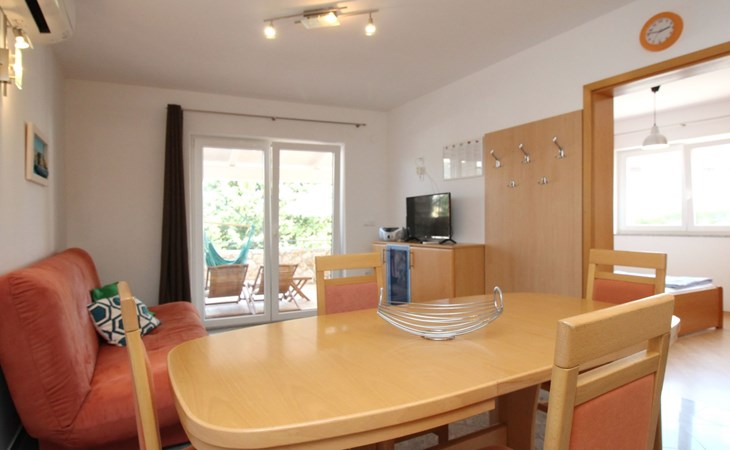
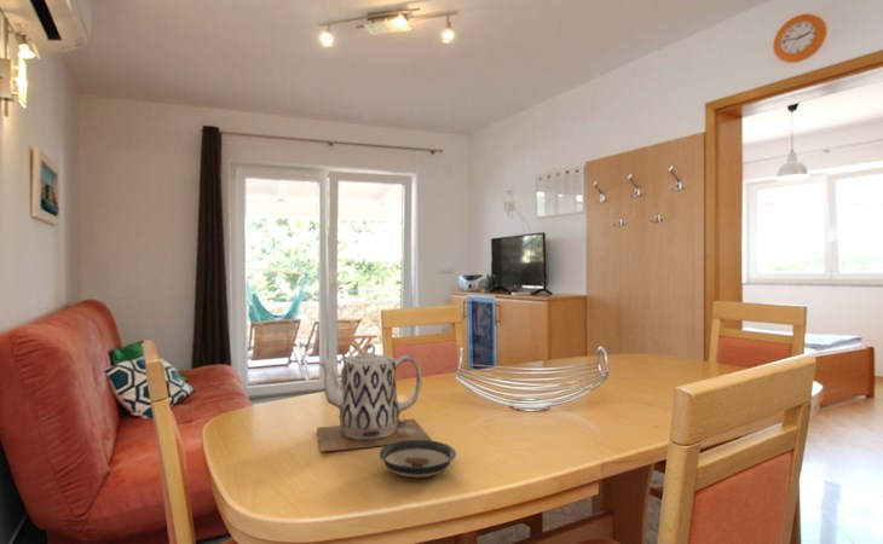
+ teapot [316,342,433,453]
+ saucer [379,439,457,479]
